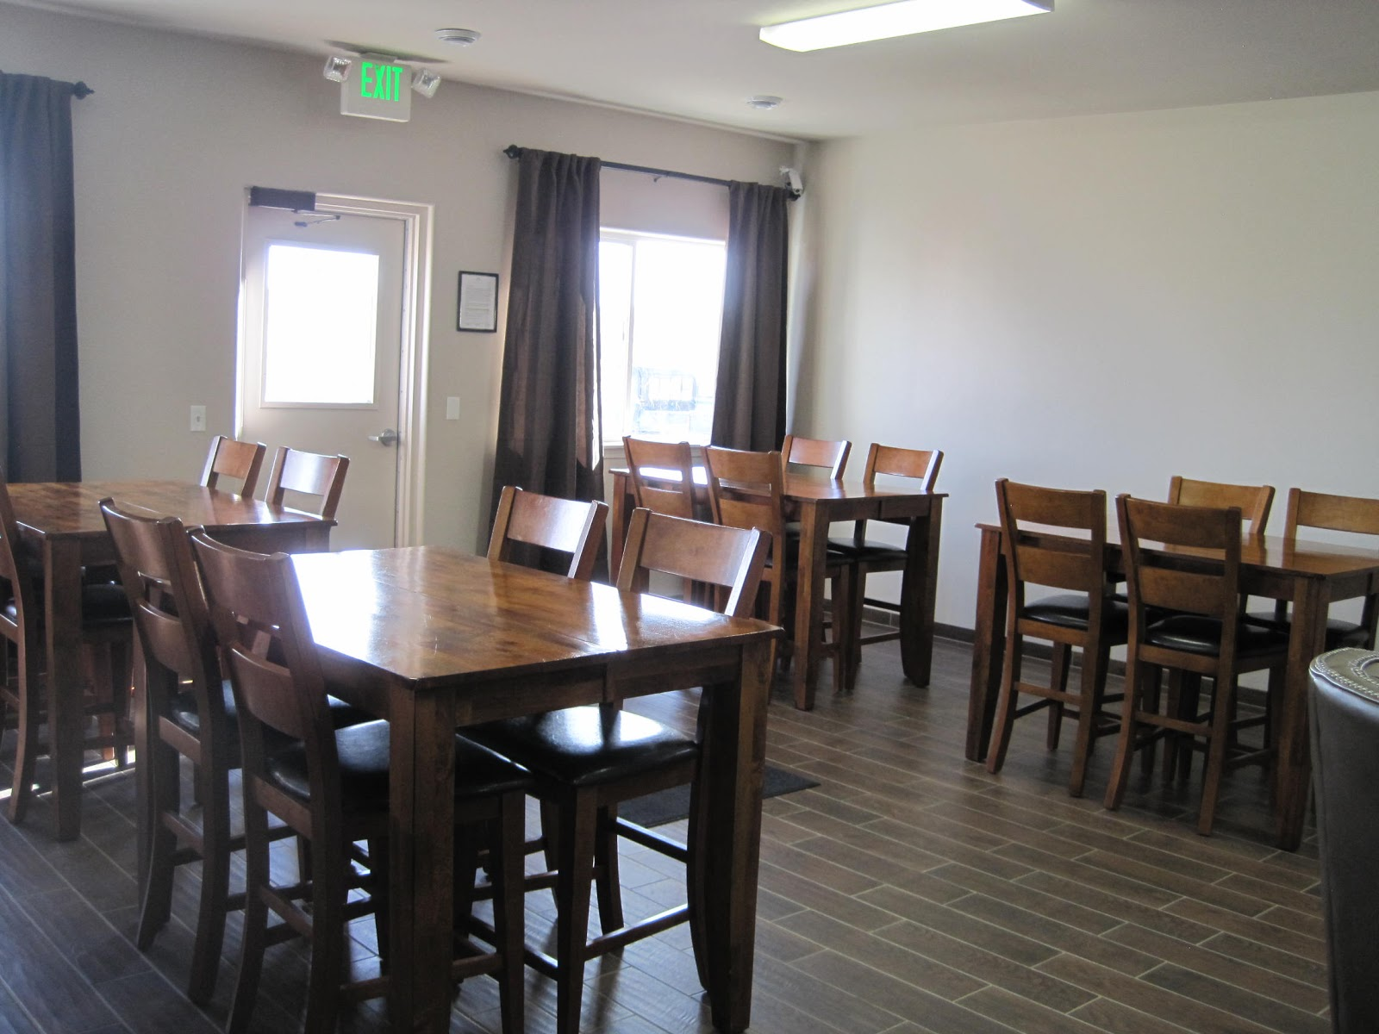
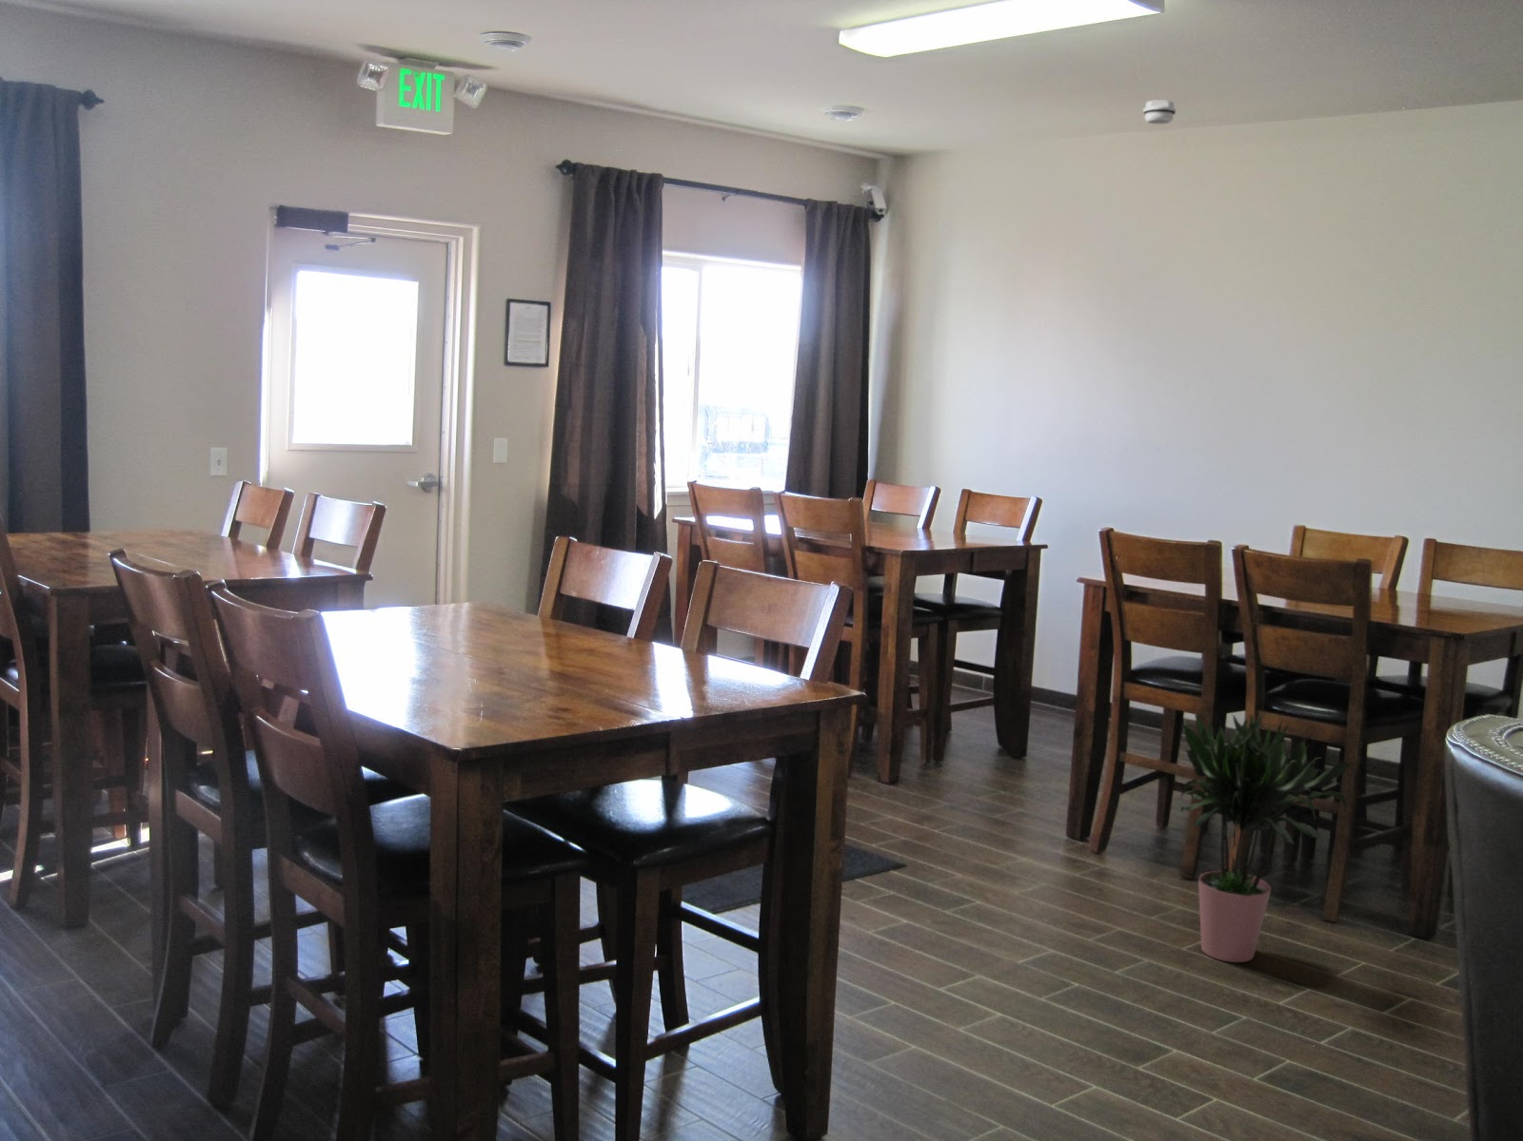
+ smoke detector [1142,99,1178,125]
+ potted plant [1180,712,1358,964]
